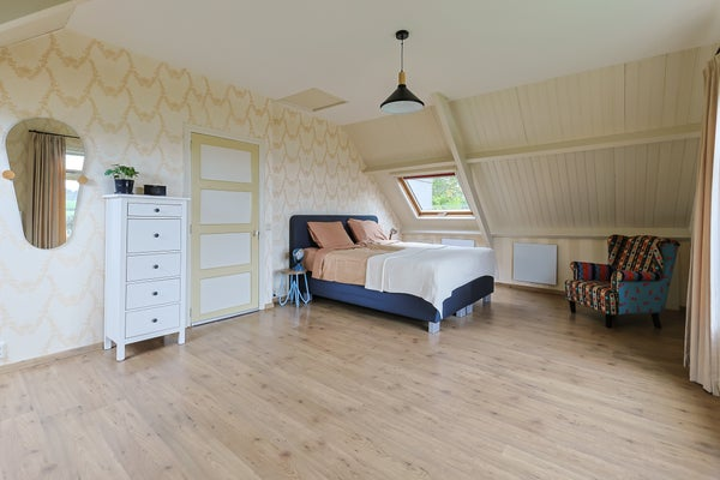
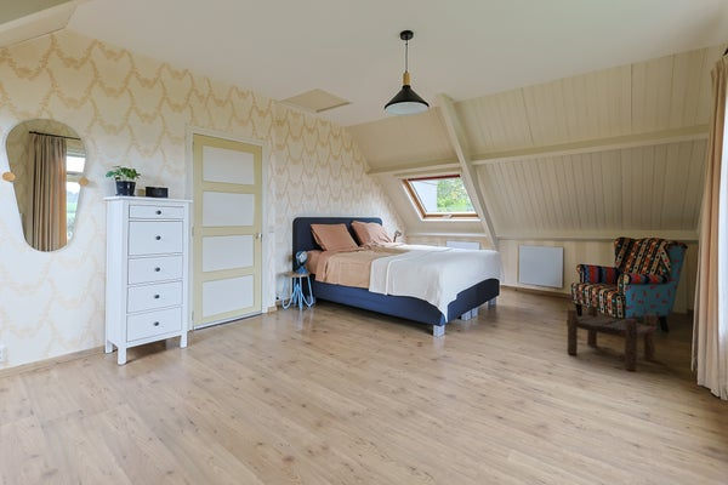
+ stool [565,303,658,371]
